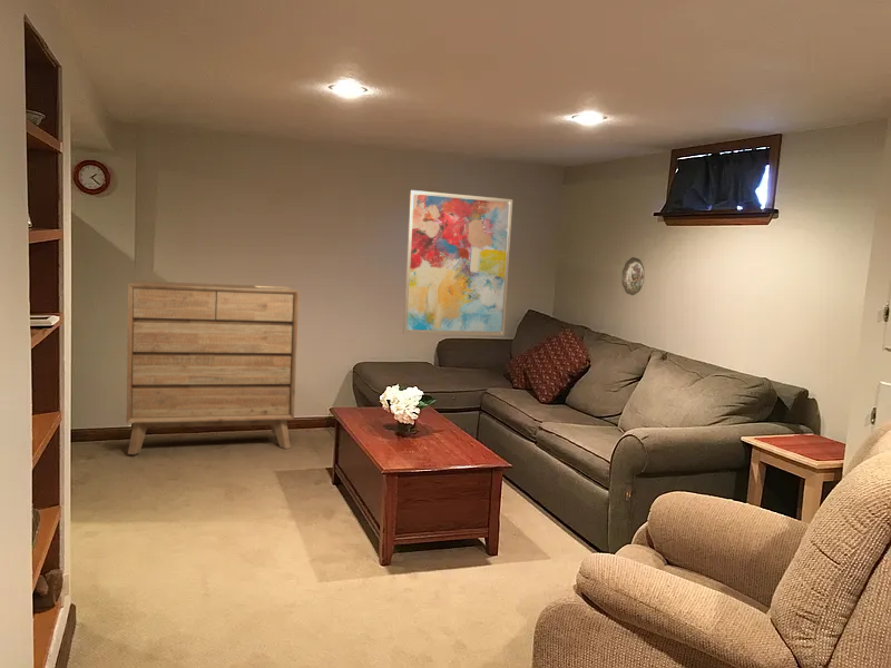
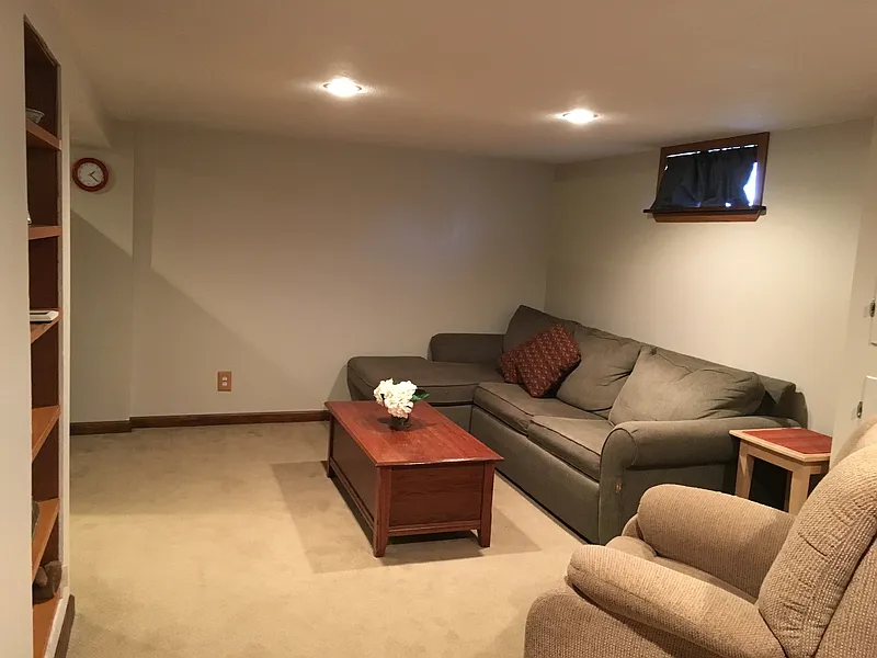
- wall art [402,189,513,336]
- dresser [125,279,300,455]
- decorative plate [621,256,645,296]
